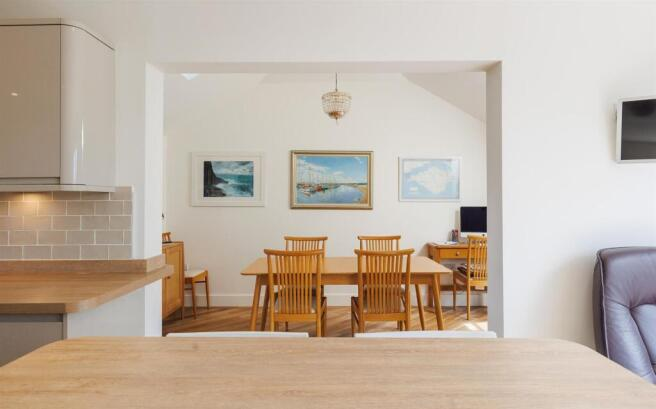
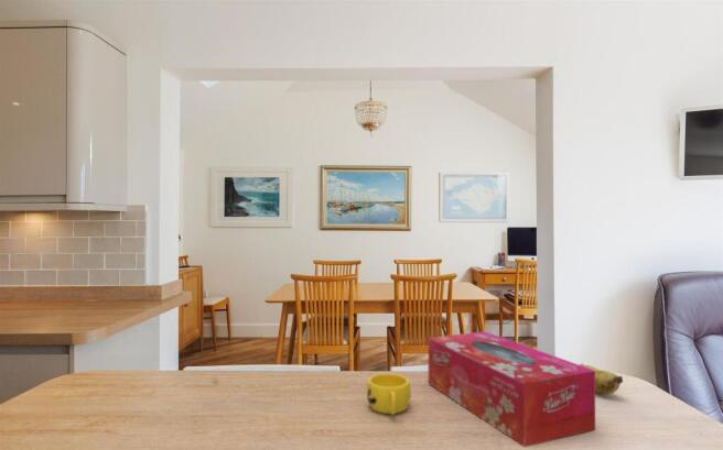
+ banana [579,363,624,395]
+ cup [366,372,412,416]
+ tissue box [428,330,596,448]
